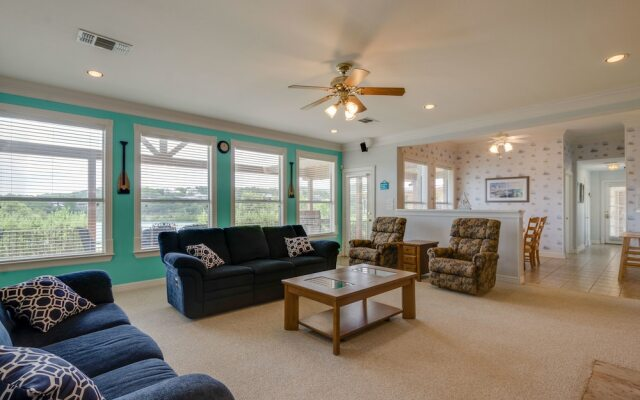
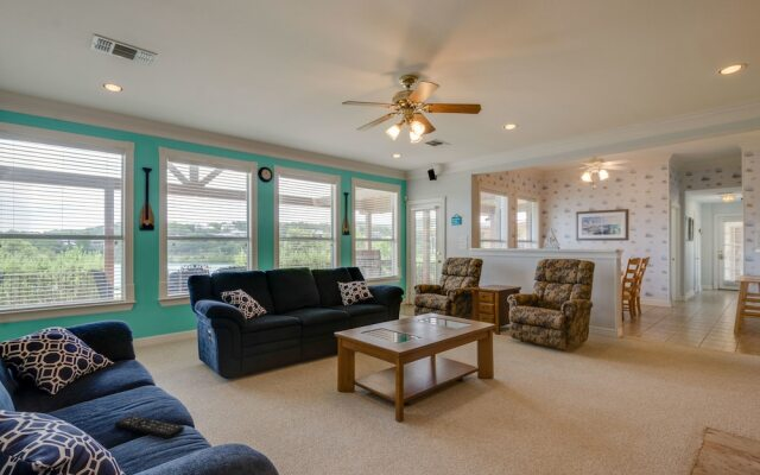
+ remote control [114,414,185,439]
